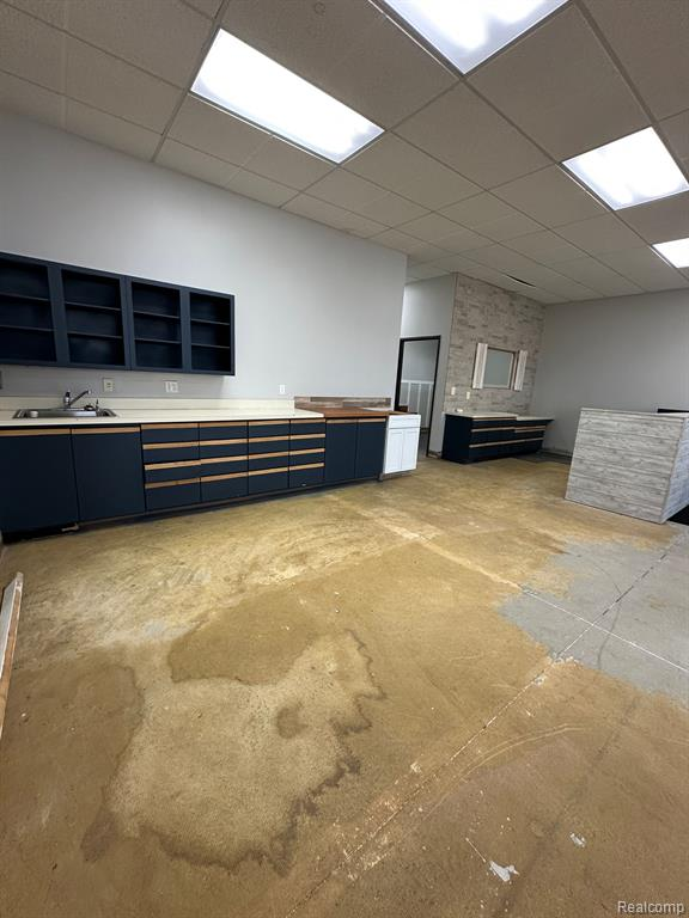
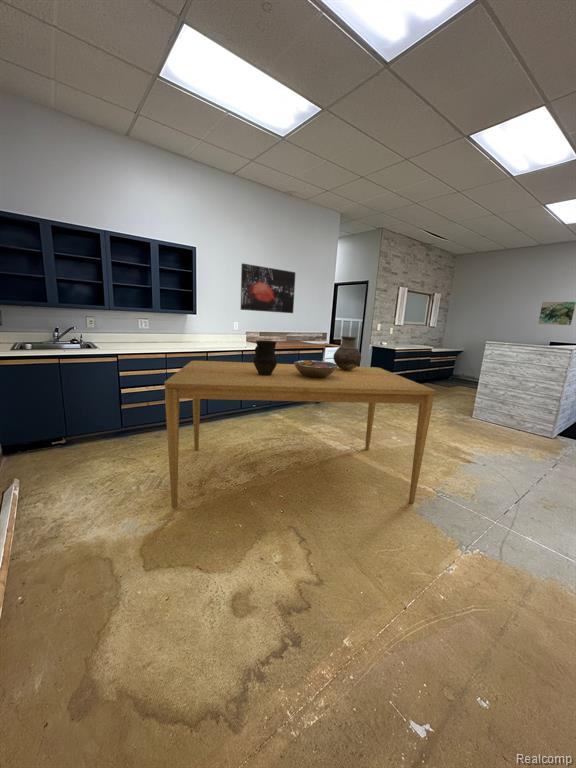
+ pitcher [252,340,278,376]
+ vase [332,335,362,370]
+ wall art [537,301,576,326]
+ dining table [163,360,436,509]
+ fruit bowl [293,359,338,378]
+ wall art [240,263,296,314]
